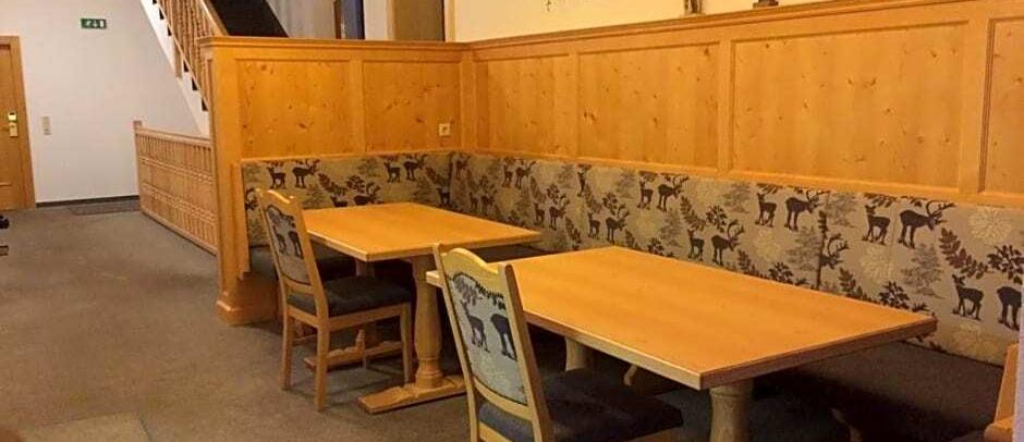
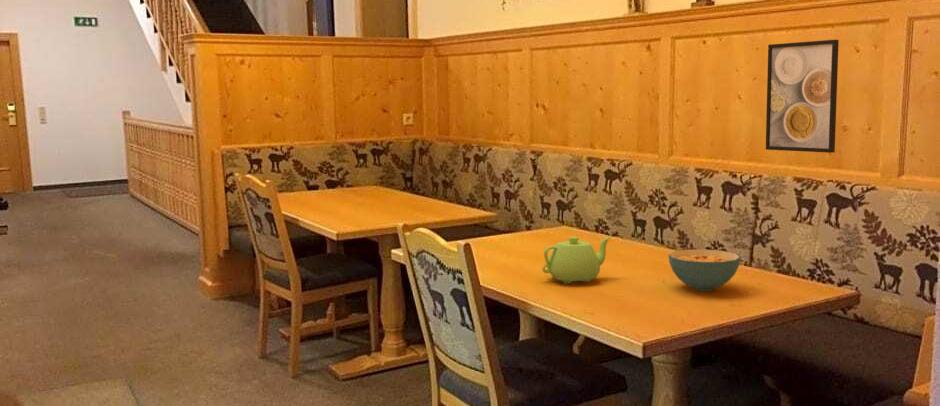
+ teapot [541,236,612,284]
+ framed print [765,39,840,154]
+ cereal bowl [667,248,741,292]
